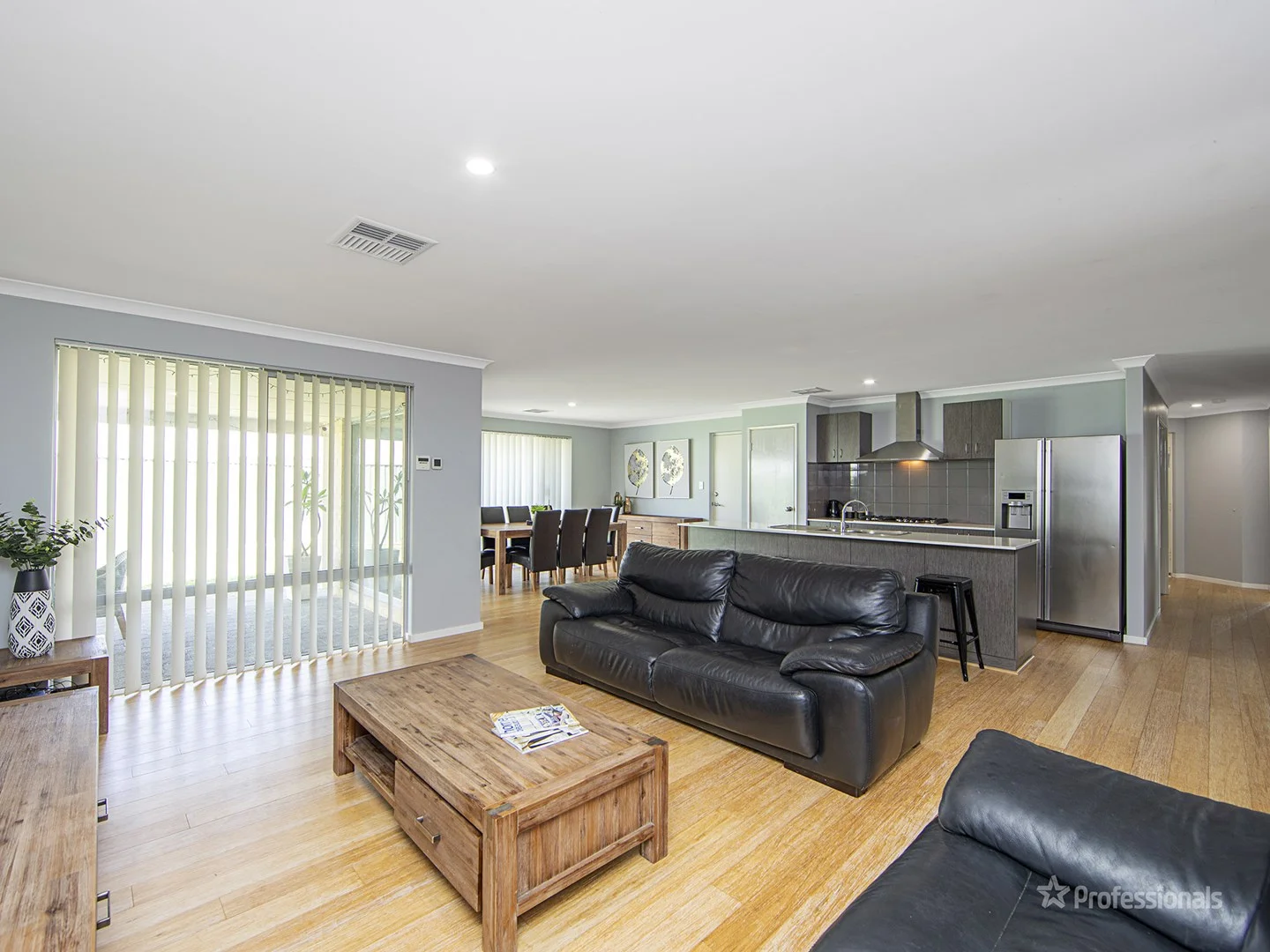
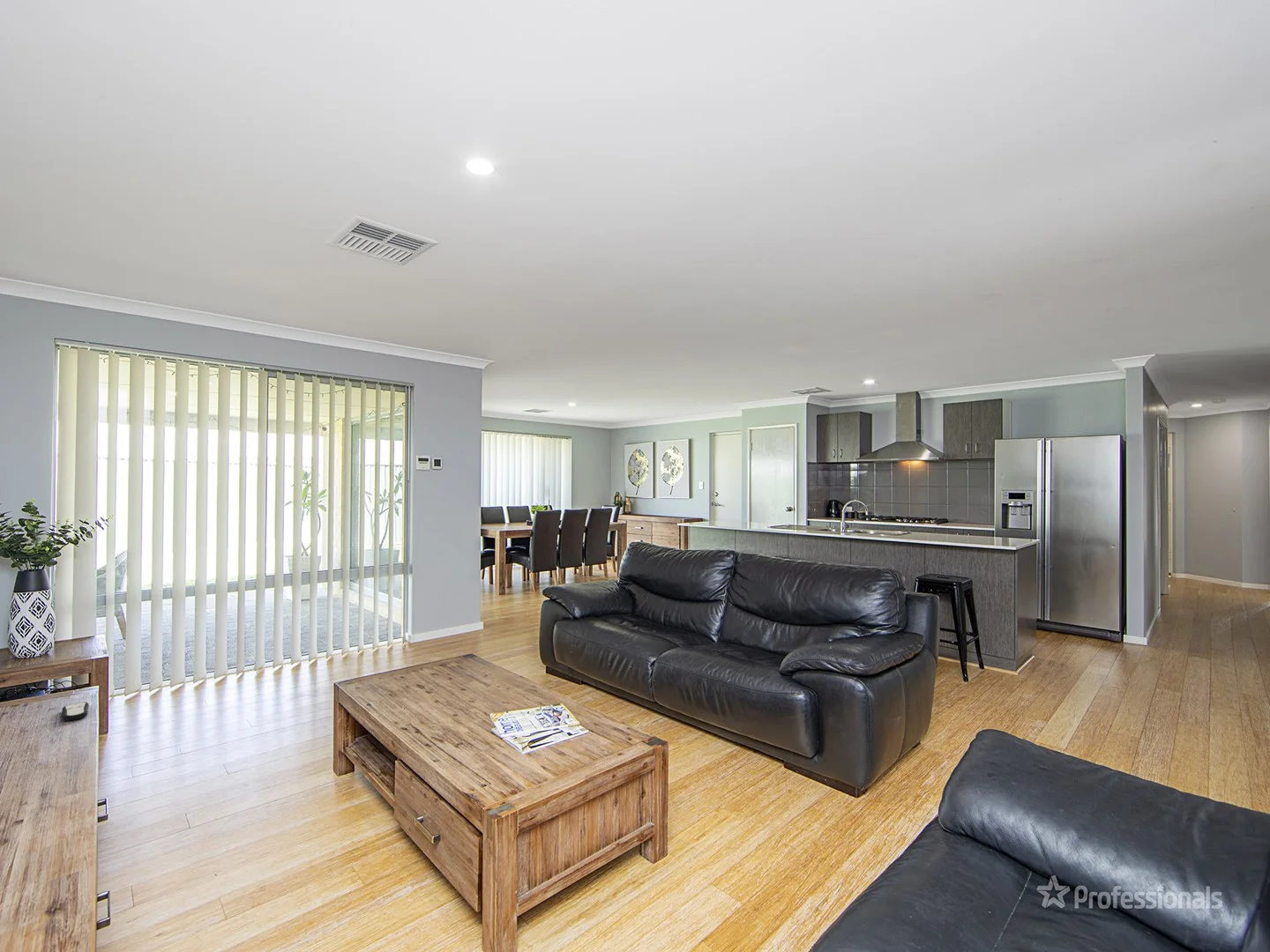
+ remote control [61,702,90,722]
